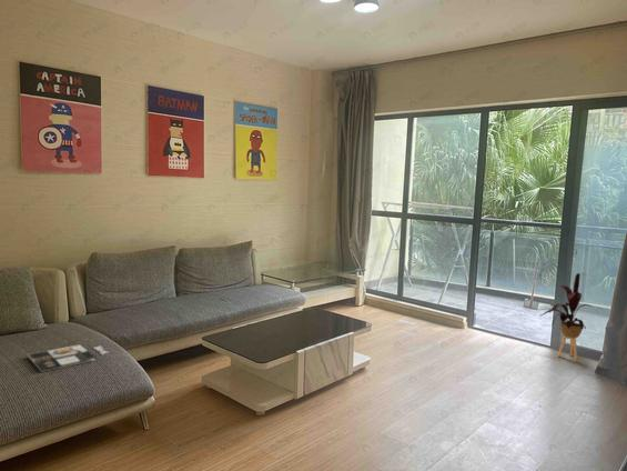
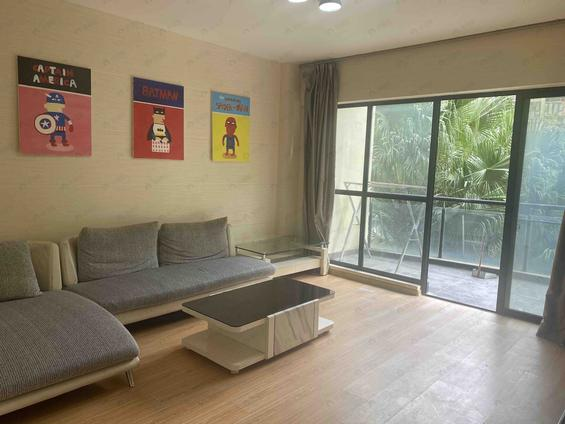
- house plant [538,272,593,362]
- magazine [27,343,110,373]
